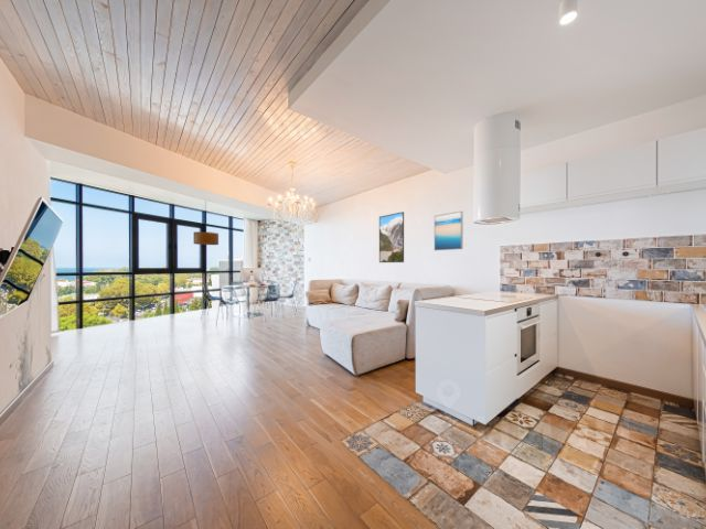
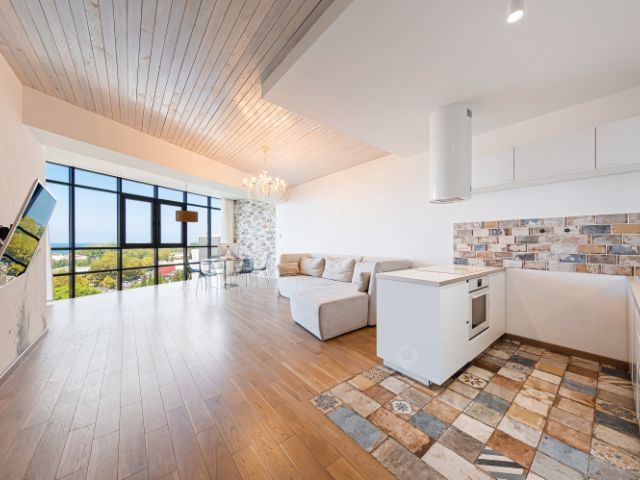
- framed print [378,210,405,263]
- wall art [434,210,464,251]
